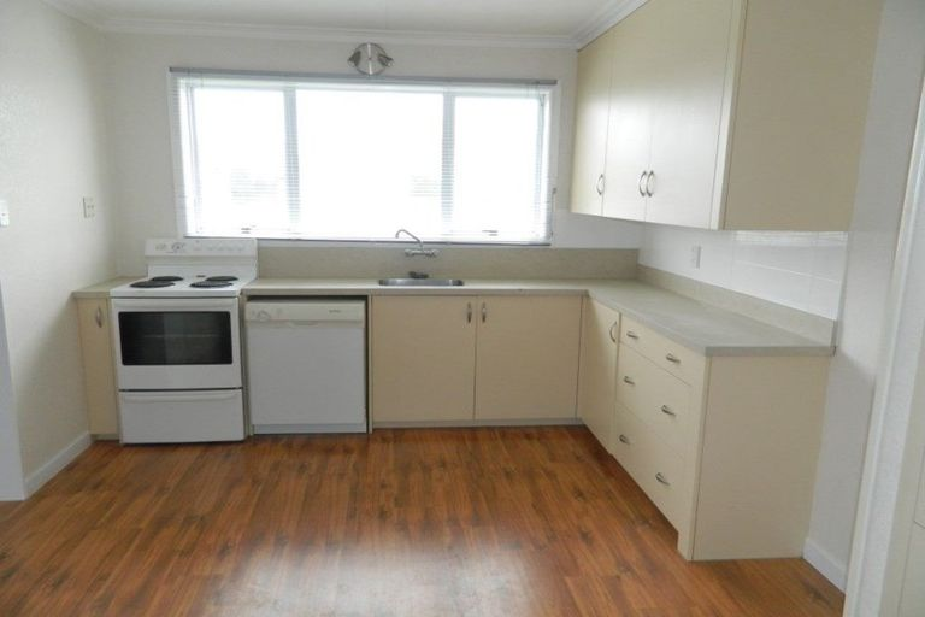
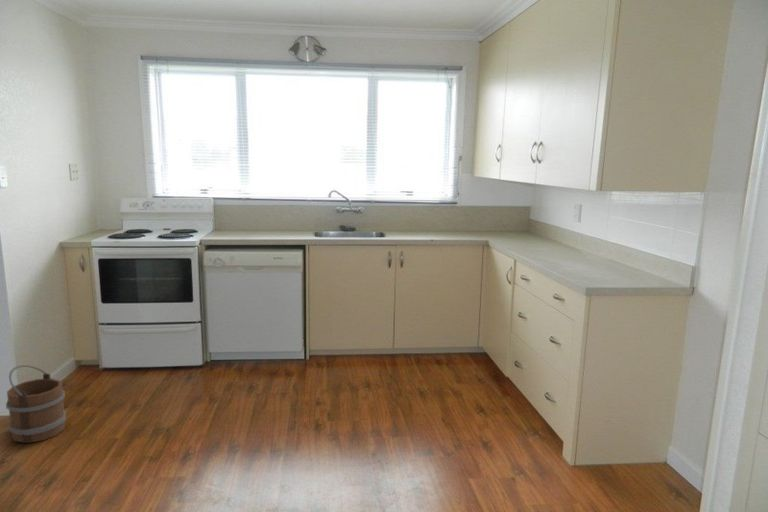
+ bucket [5,364,67,444]
